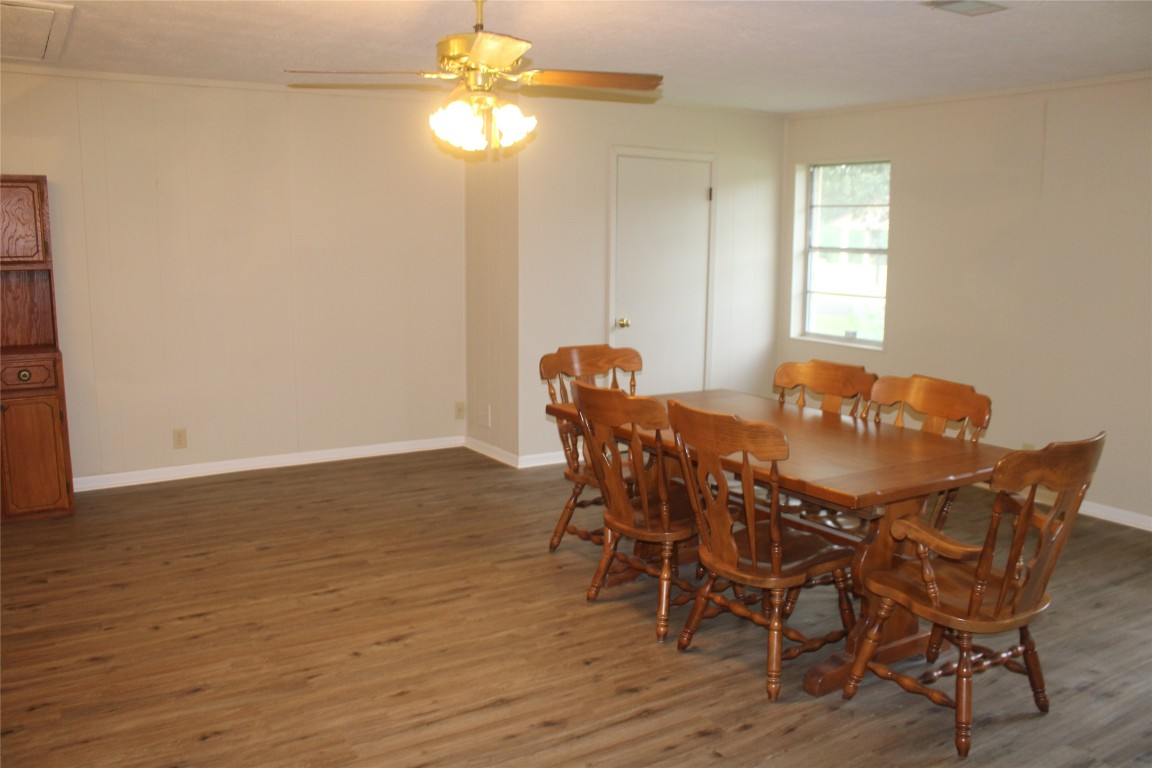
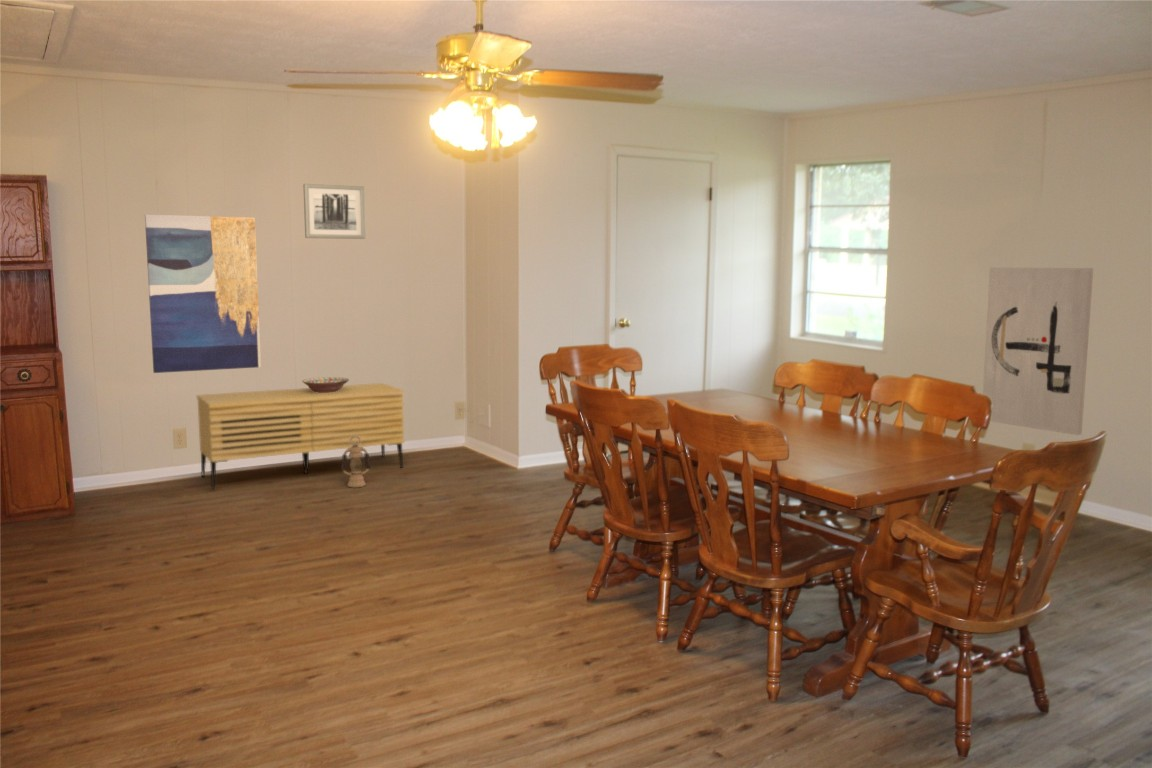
+ wall art [302,183,366,240]
+ wall art [144,214,262,374]
+ decorative bowl [301,376,350,393]
+ wall art [982,267,1094,436]
+ sideboard [196,382,406,490]
+ lantern [340,435,371,488]
